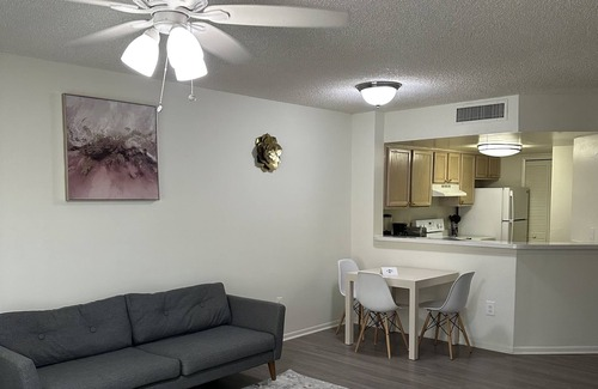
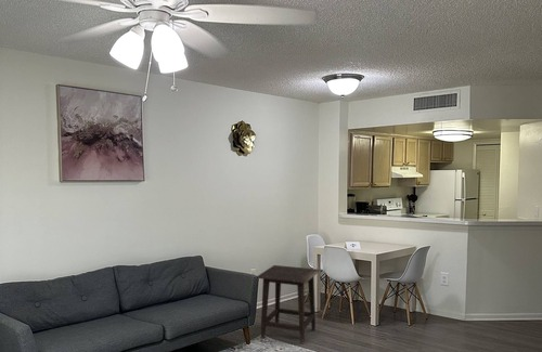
+ side table [256,264,321,346]
